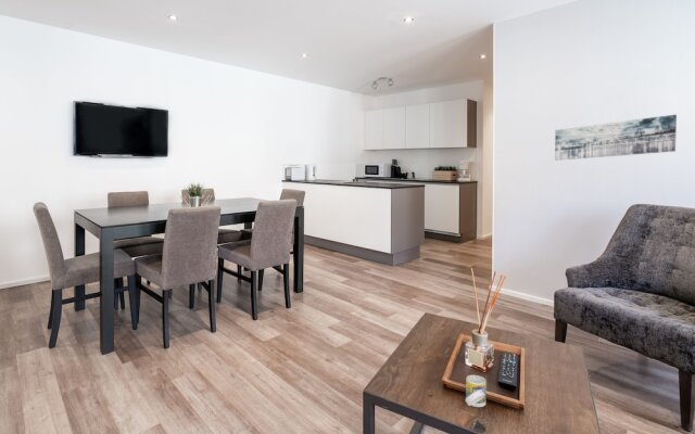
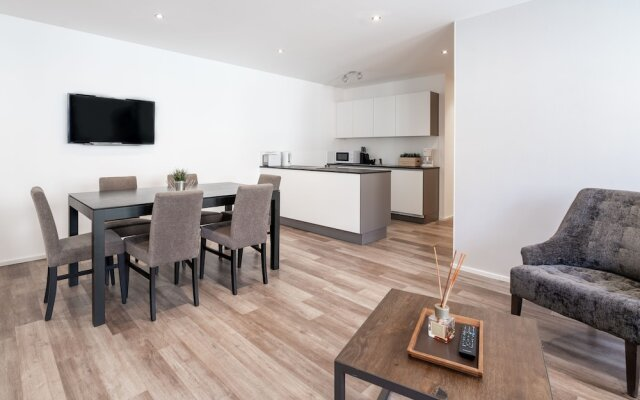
- wall art [554,114,678,162]
- cup [464,374,488,408]
